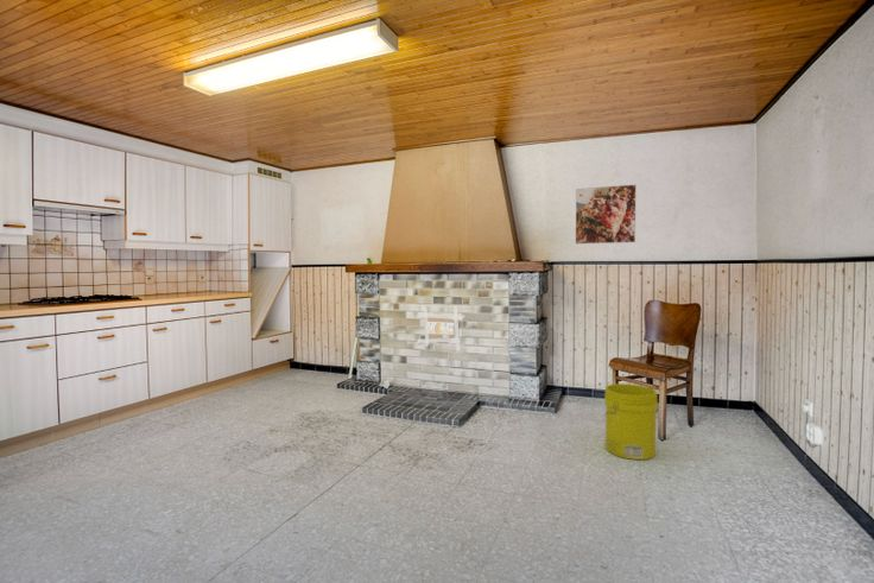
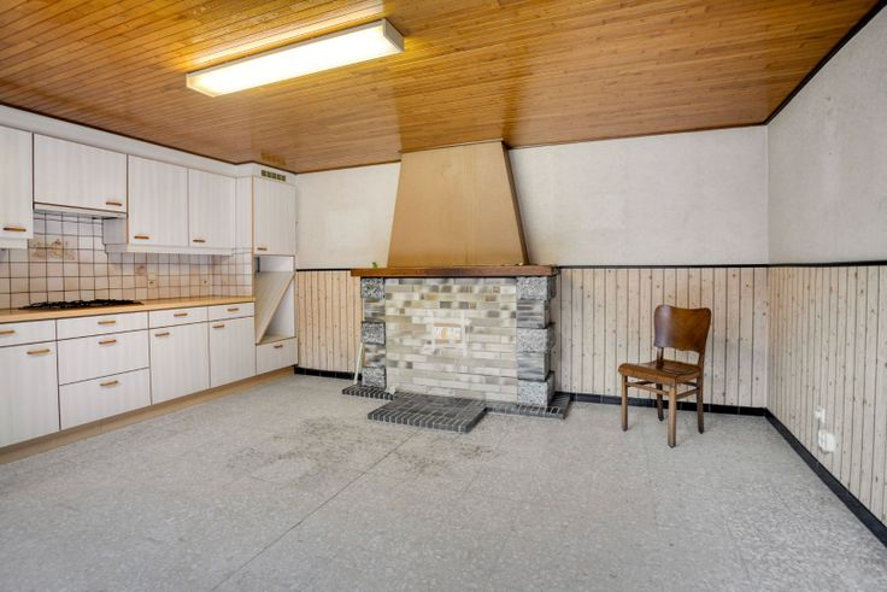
- bucket [603,382,659,461]
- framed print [575,183,638,246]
